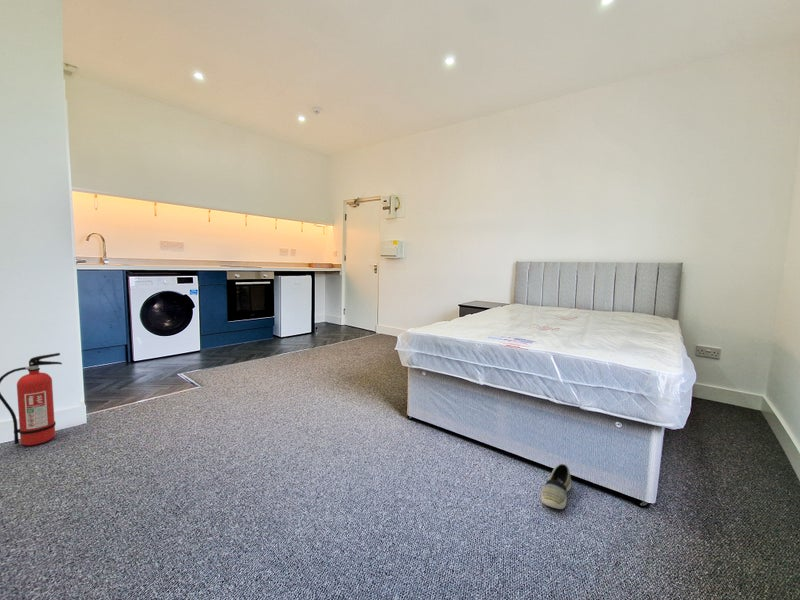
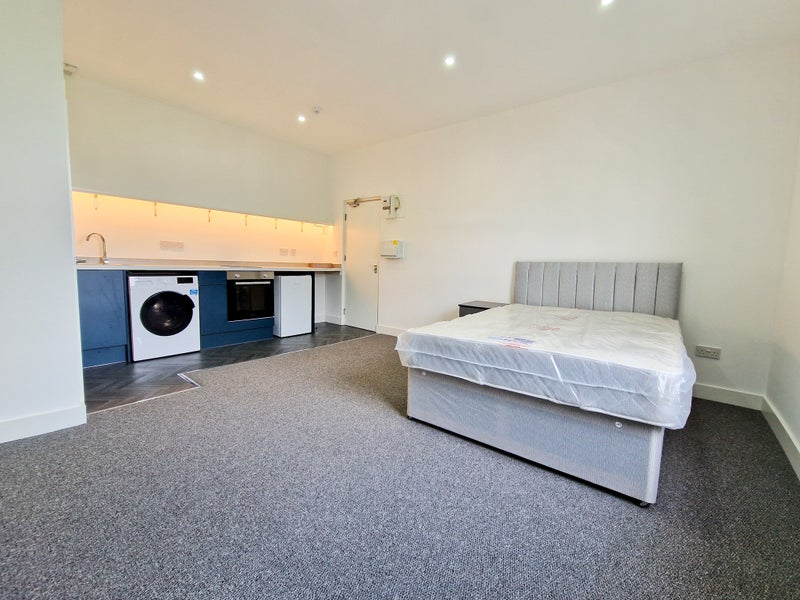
- fire extinguisher [0,352,63,446]
- shoe [540,463,572,510]
